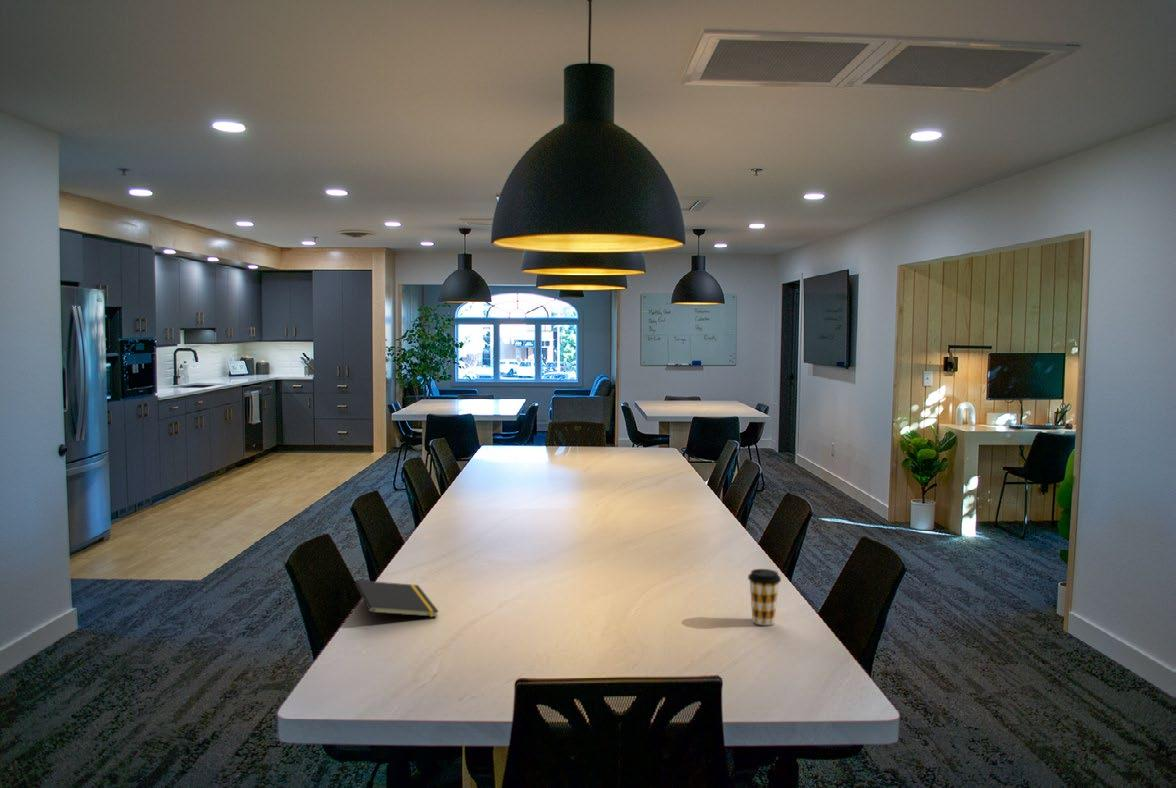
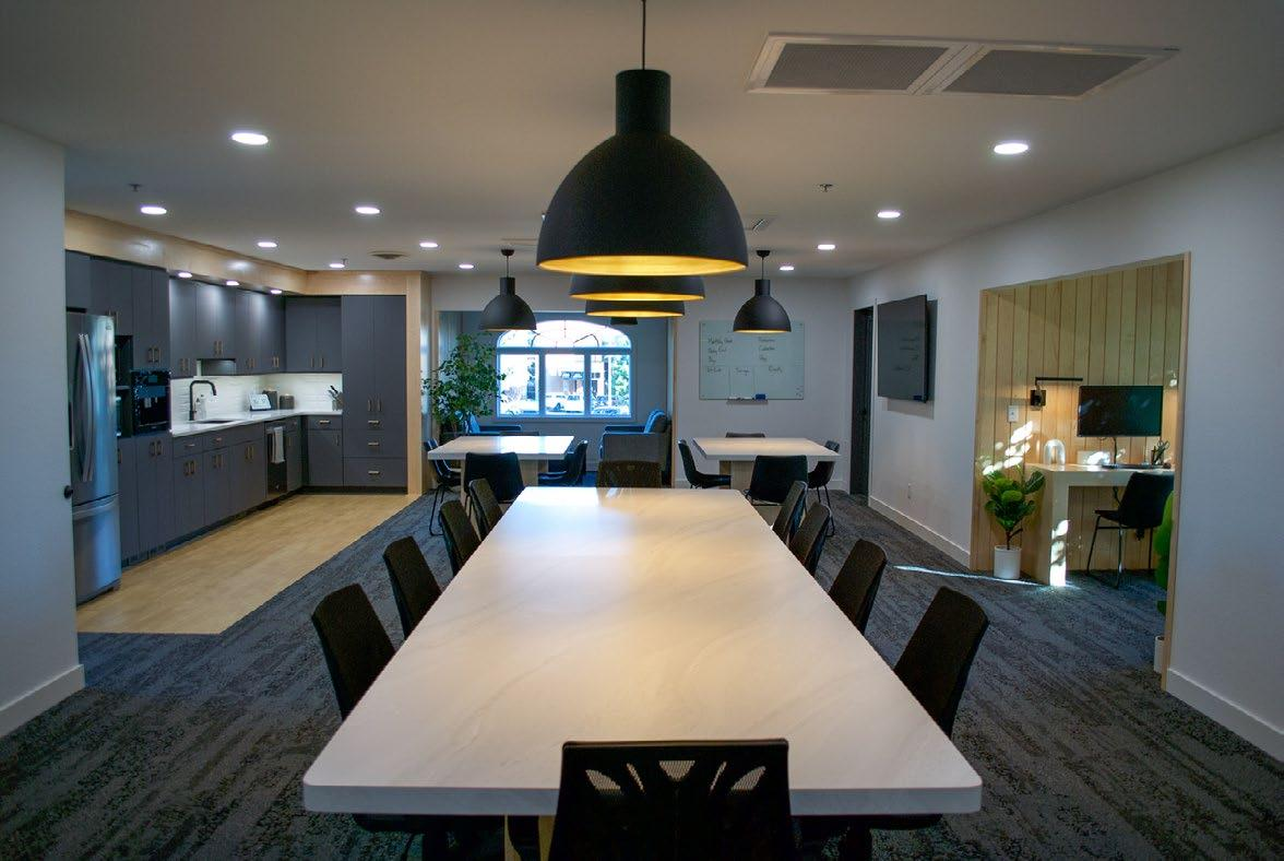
- coffee cup [747,568,782,626]
- notepad [354,579,440,628]
